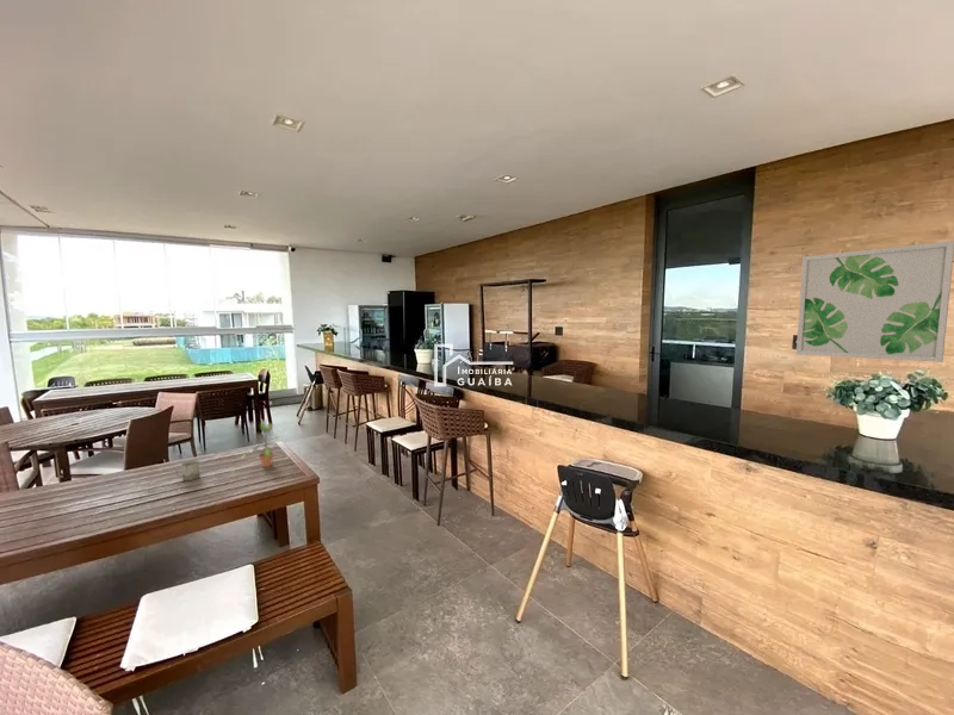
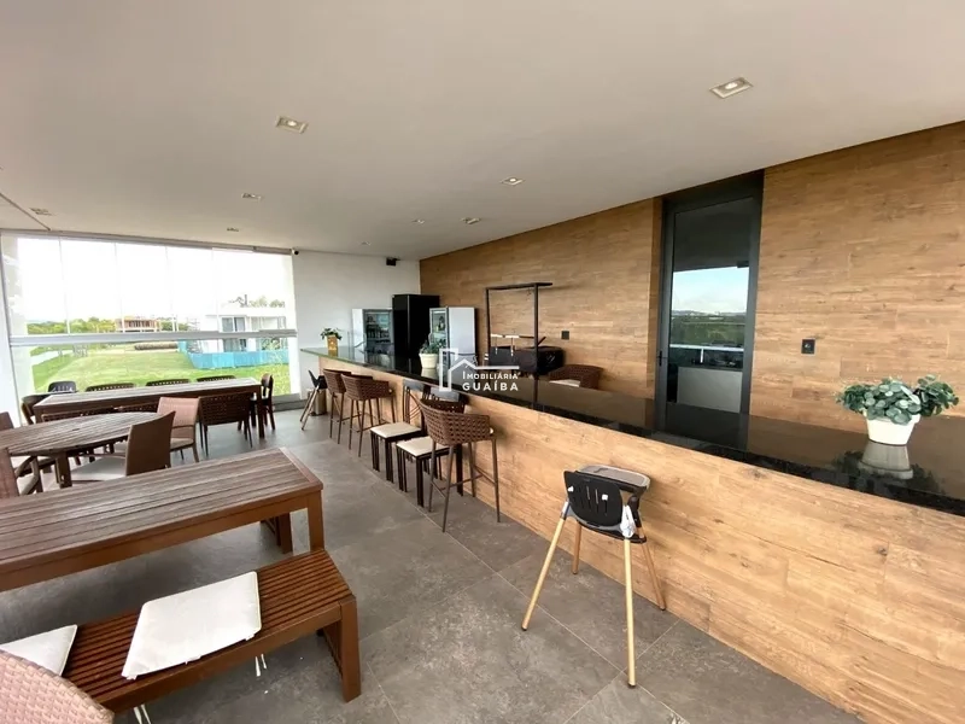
- wall art [795,240,954,363]
- potted plant [238,422,285,468]
- cup [174,460,202,481]
